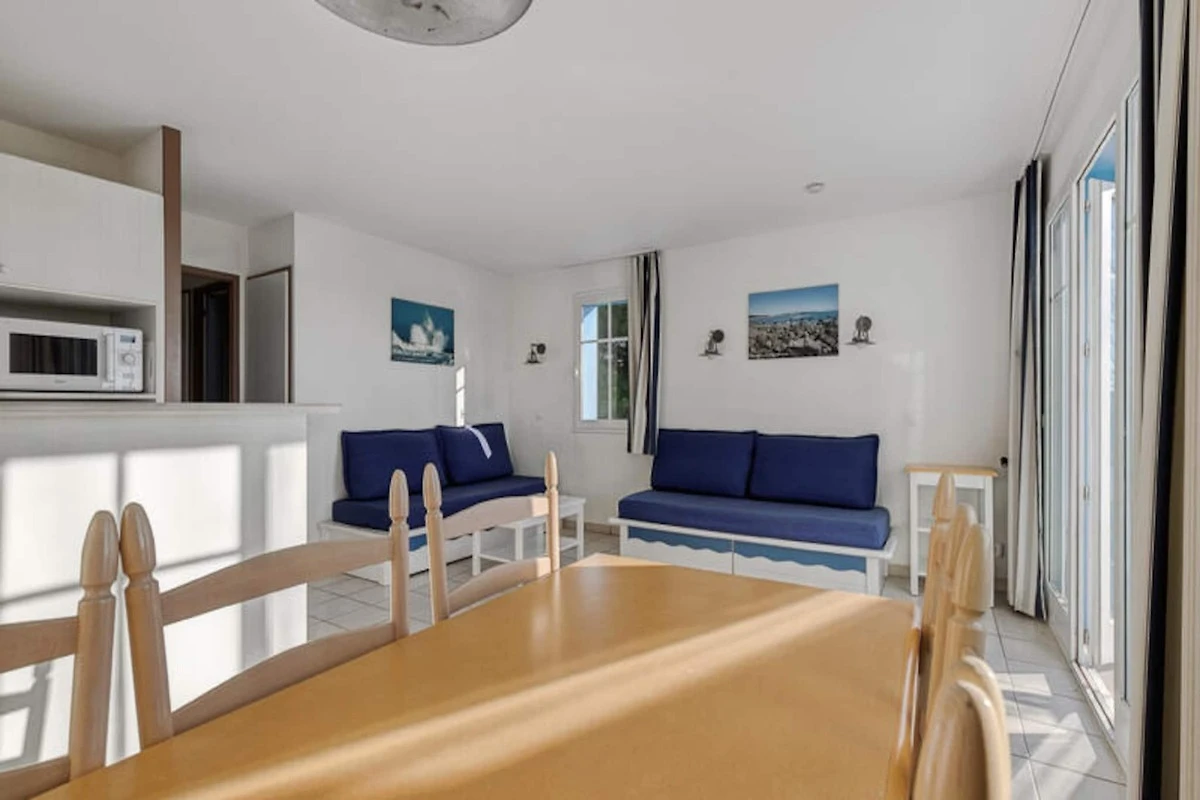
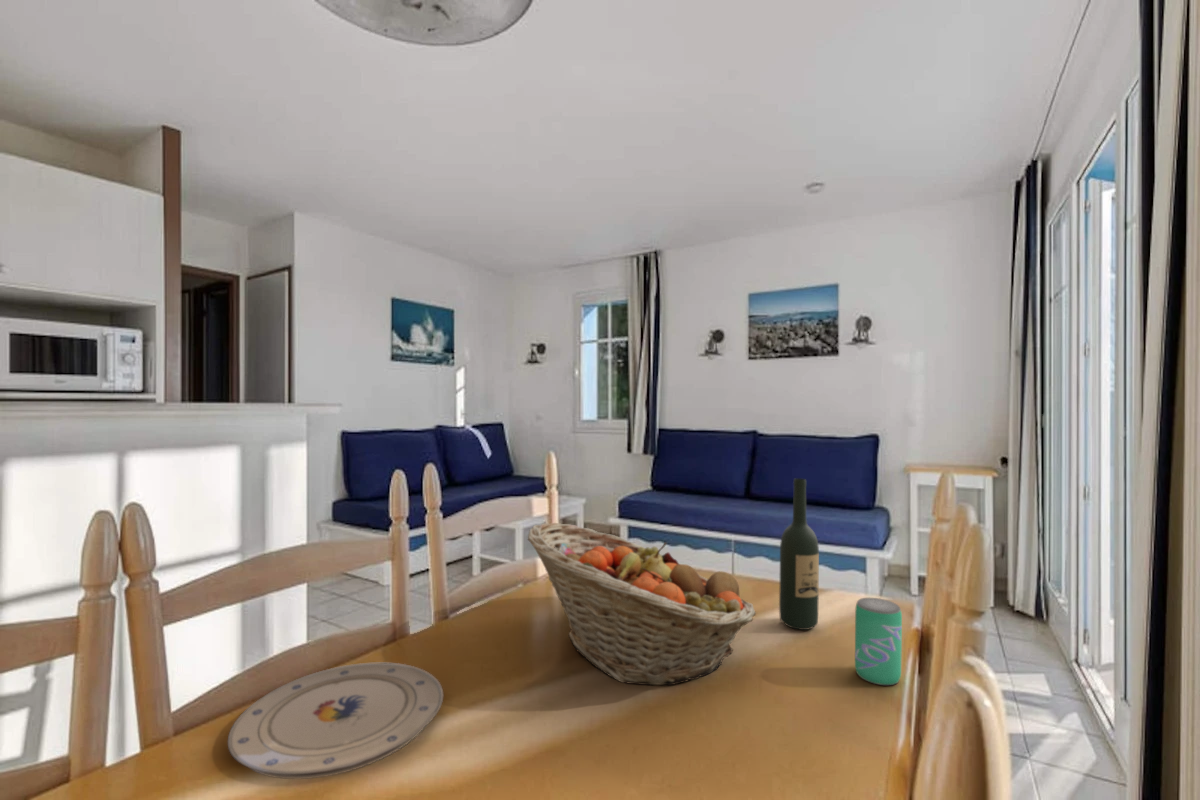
+ wine bottle [778,477,820,631]
+ fruit basket [526,522,757,686]
+ plate [227,662,444,780]
+ beverage can [854,597,903,686]
